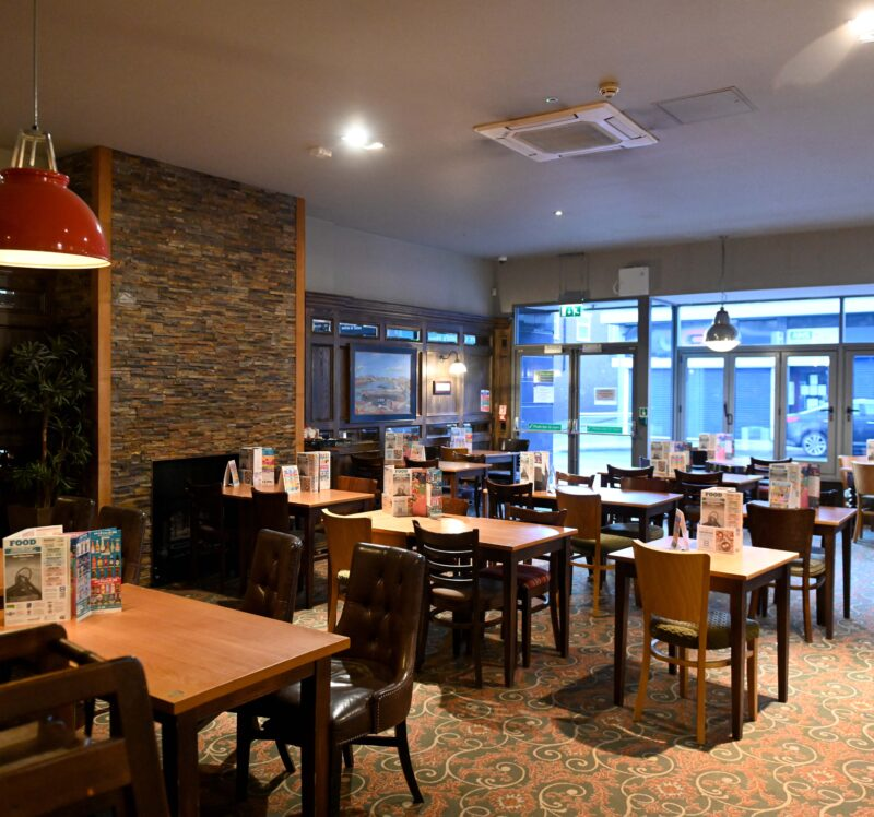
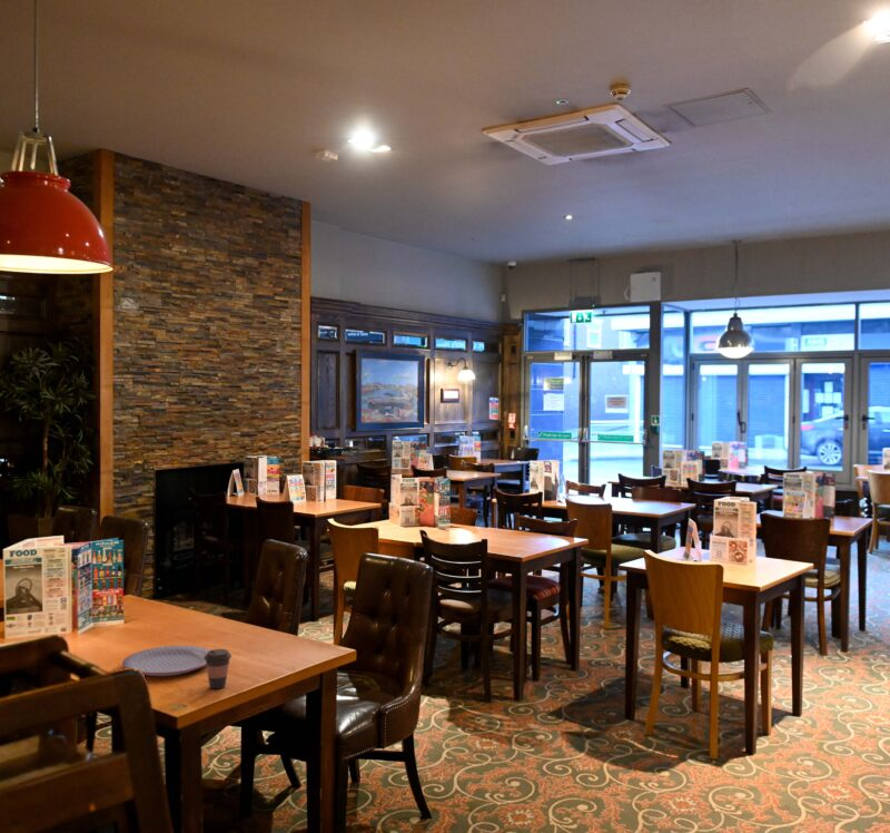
+ coffee cup [204,648,233,689]
+ plate [121,645,211,677]
